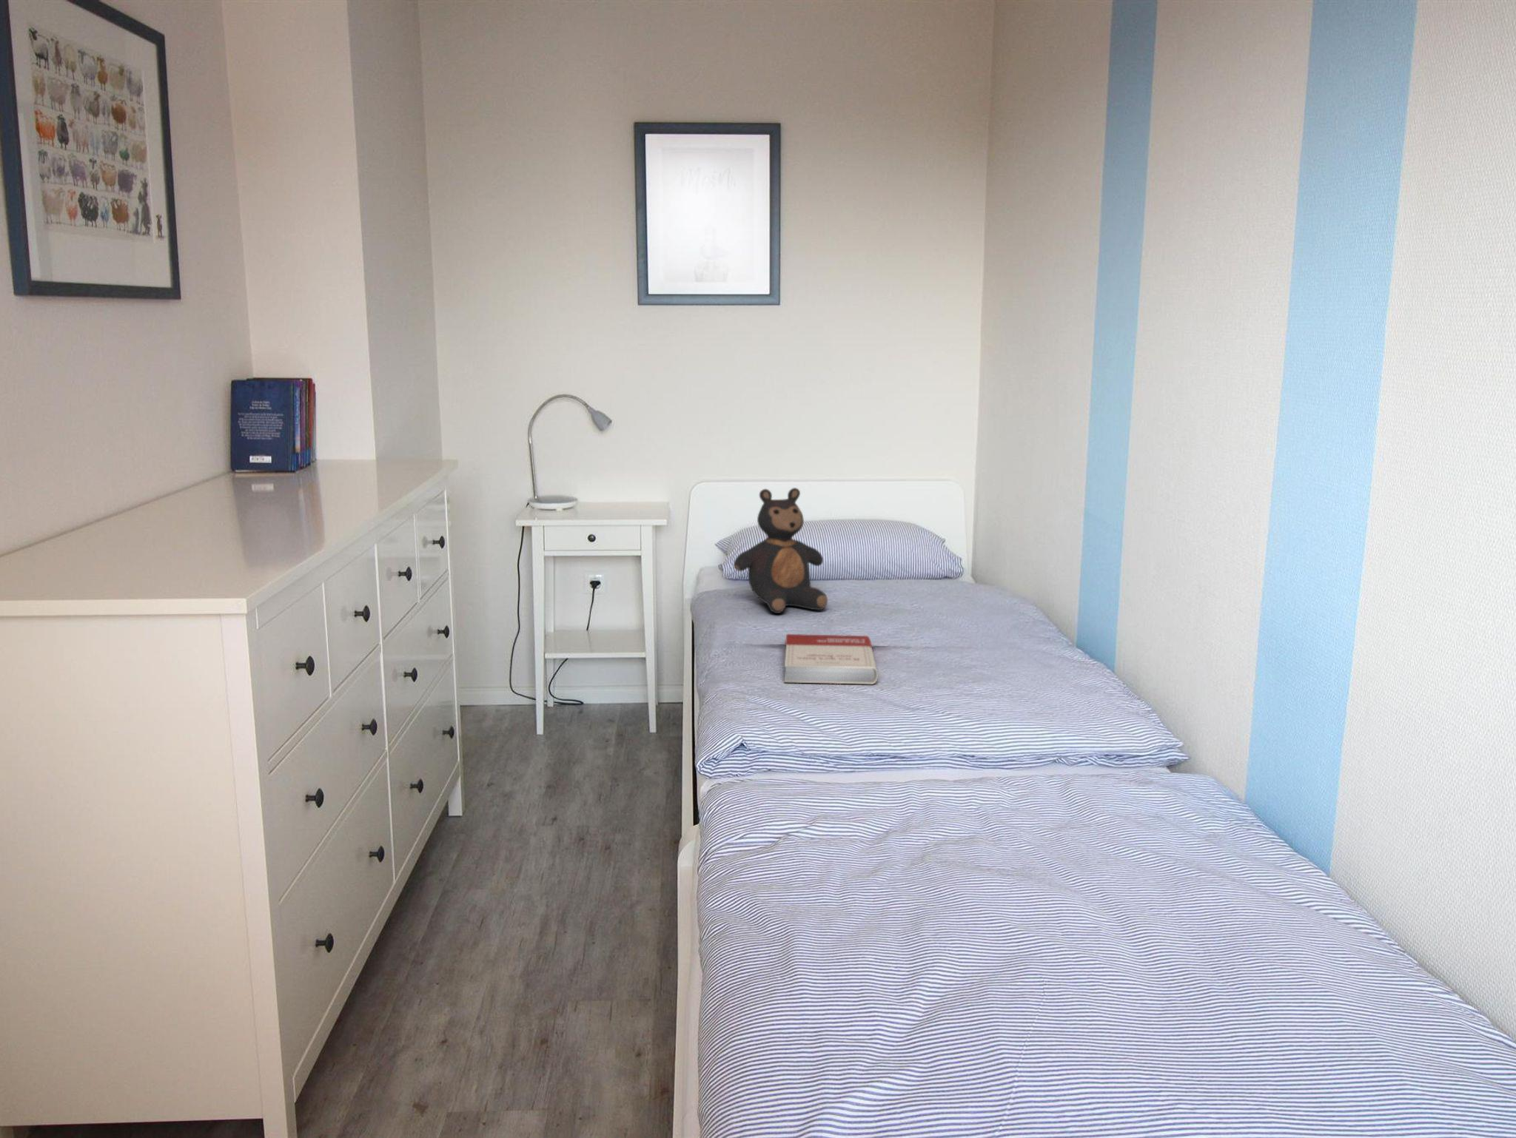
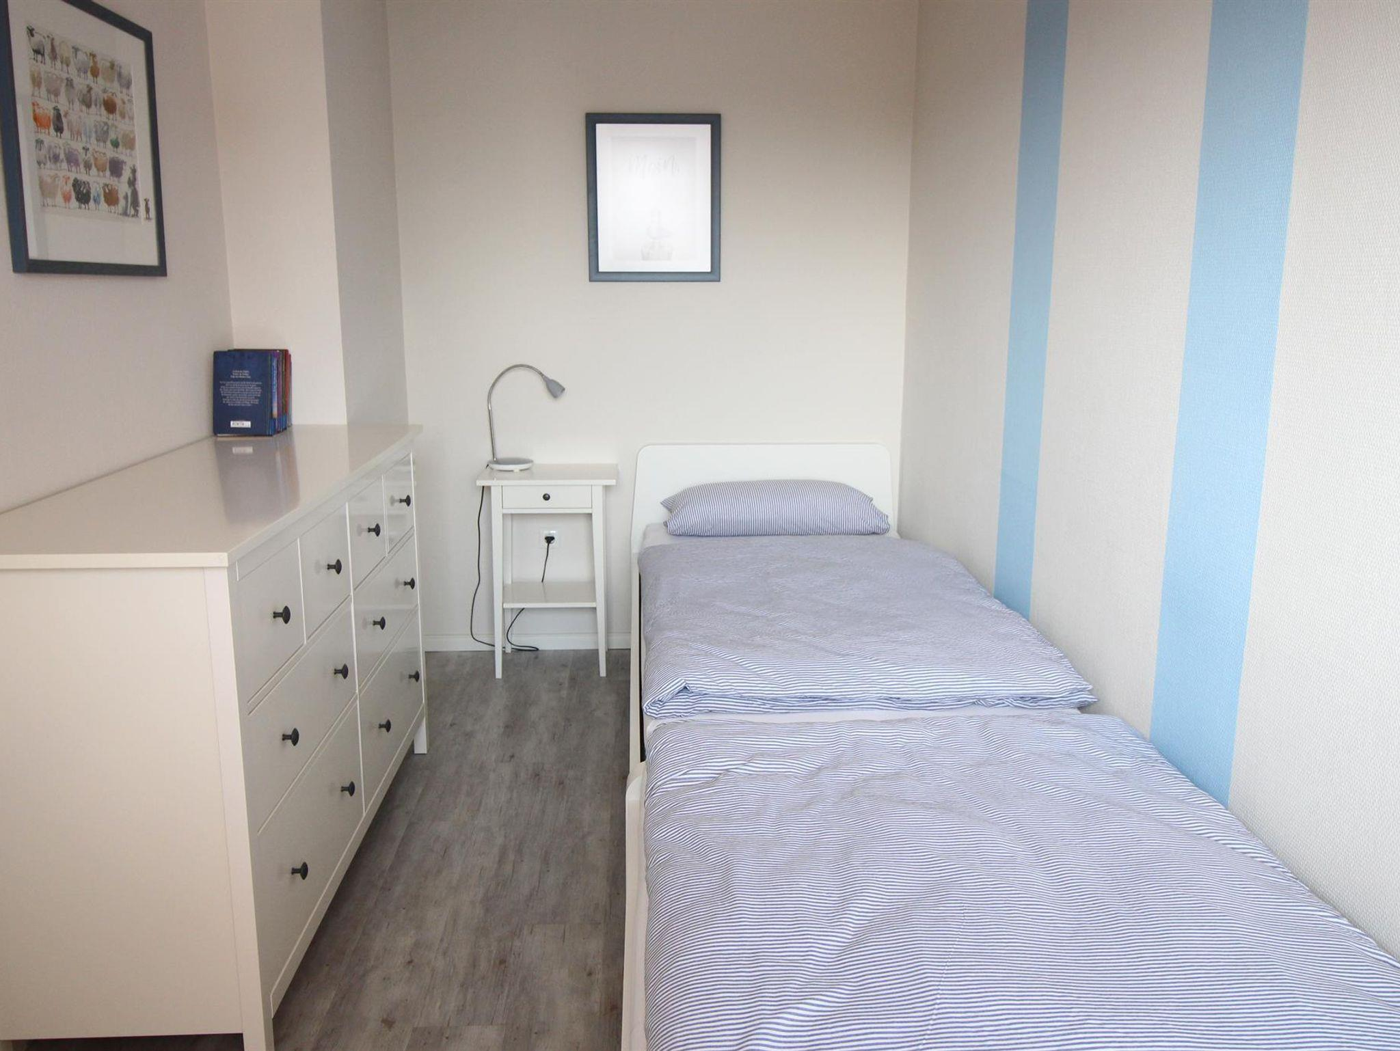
- book [784,634,878,685]
- teddy bear [733,487,829,614]
